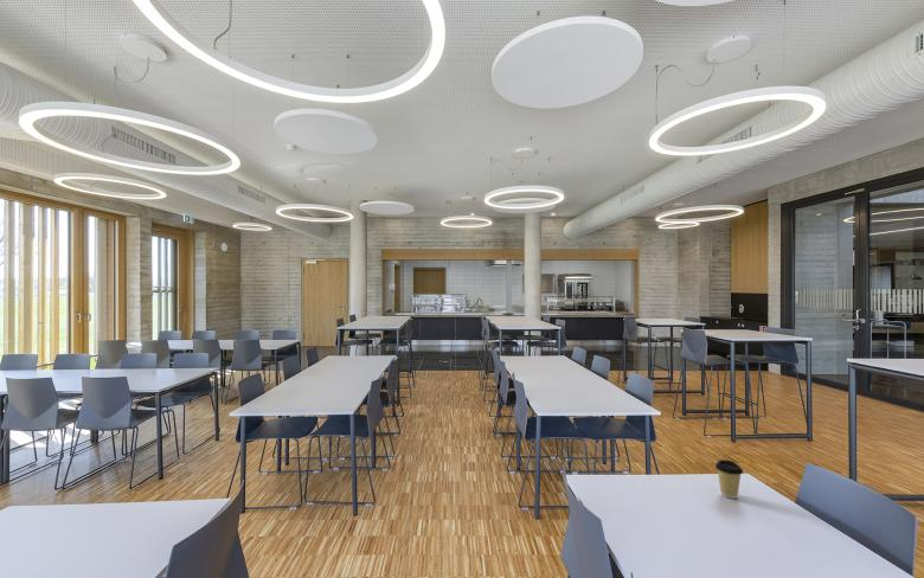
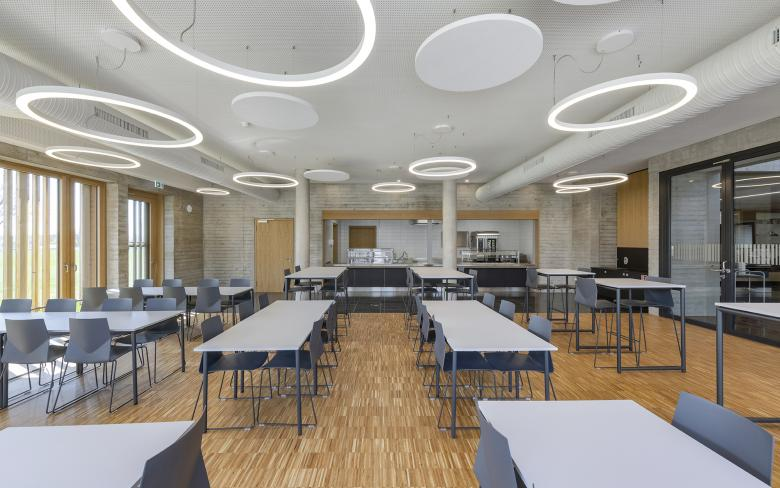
- coffee cup [714,458,744,500]
